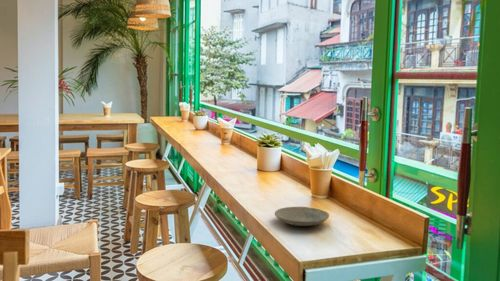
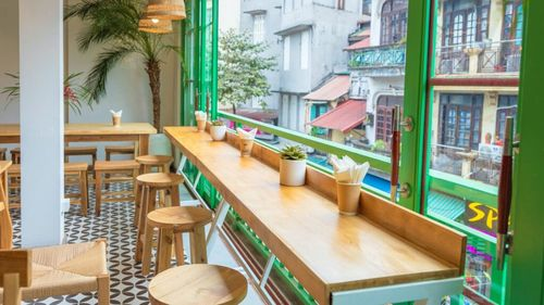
- plate [274,206,330,227]
